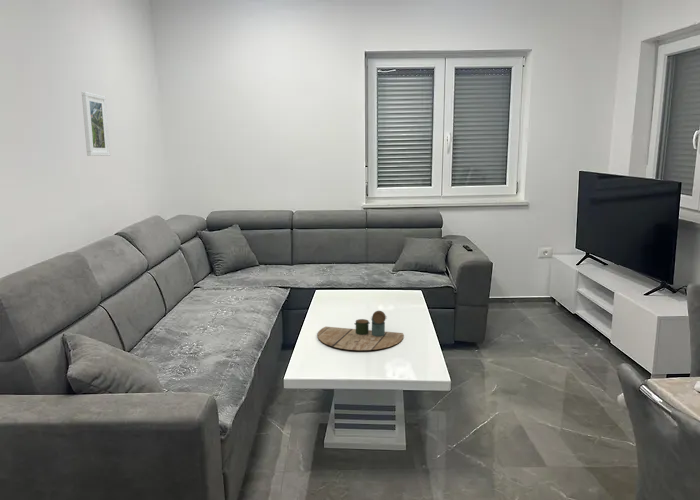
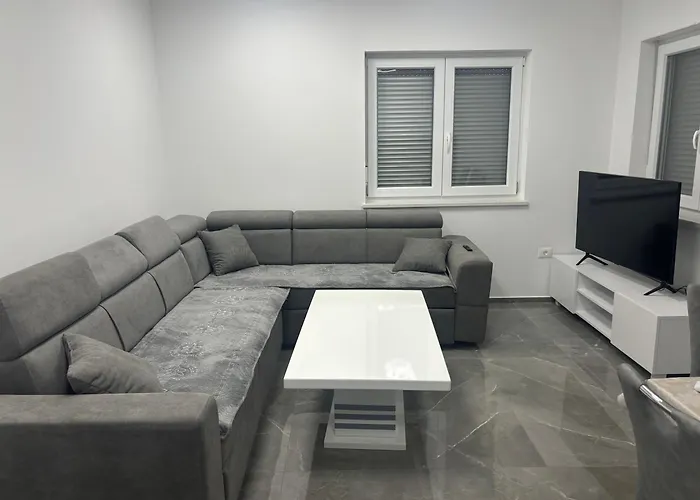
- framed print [81,90,111,157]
- decorative tray [316,310,405,351]
